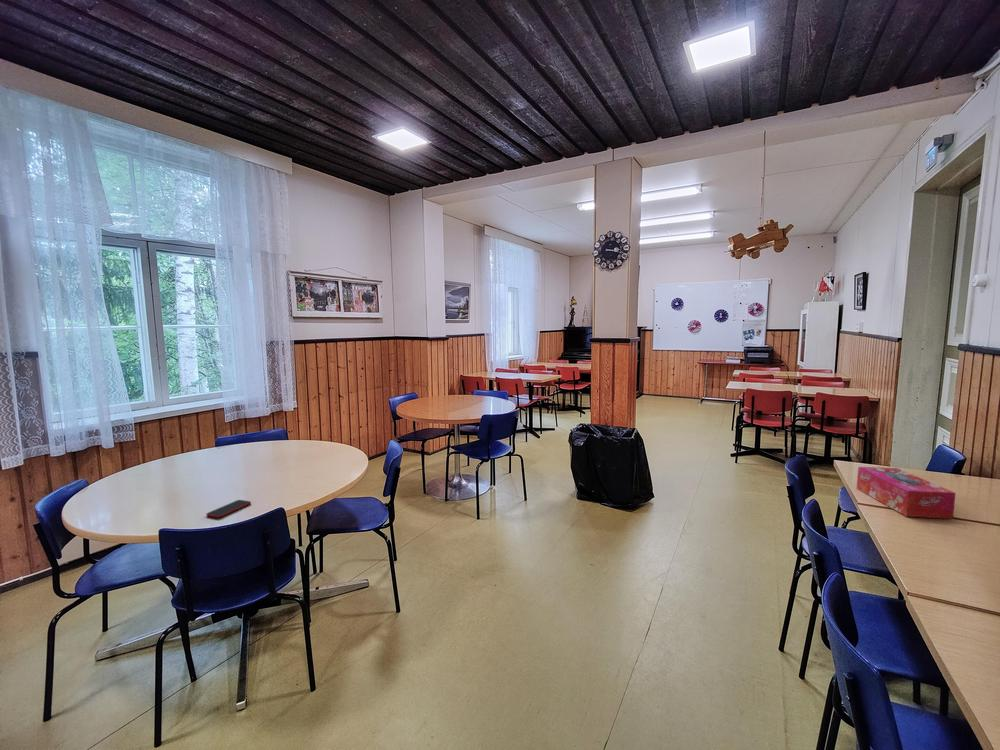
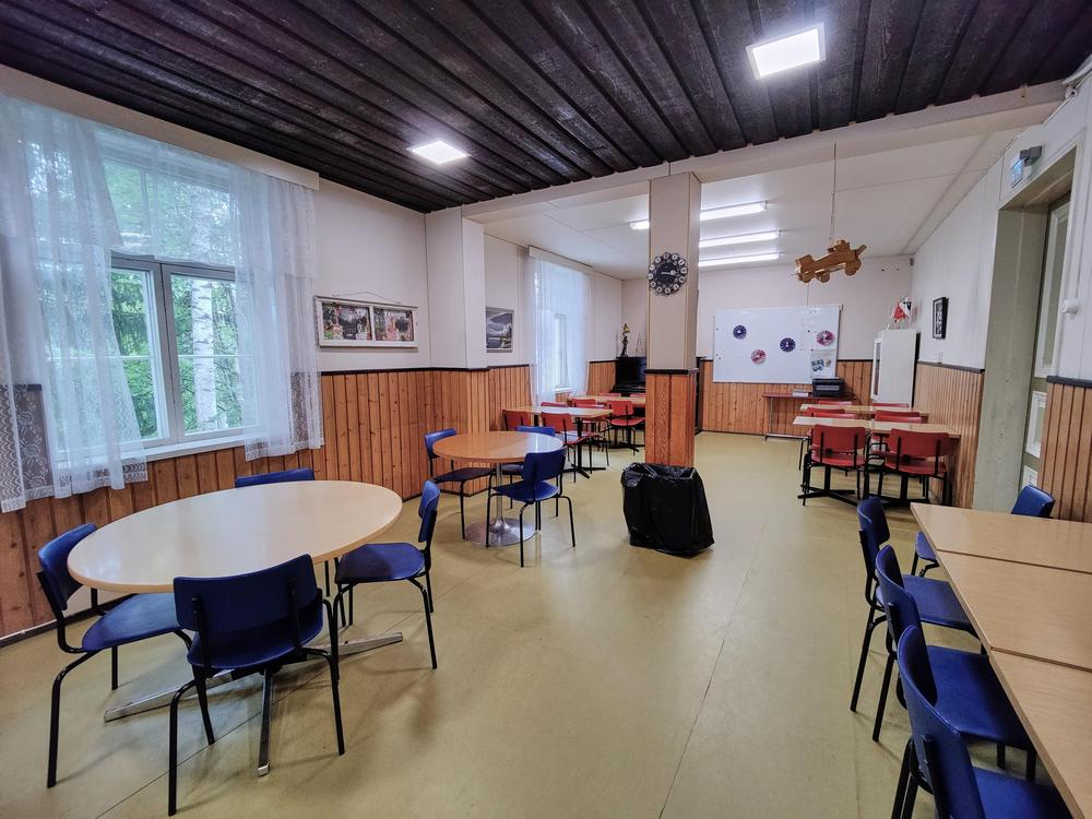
- tissue box [856,466,957,520]
- smartphone [205,499,252,519]
